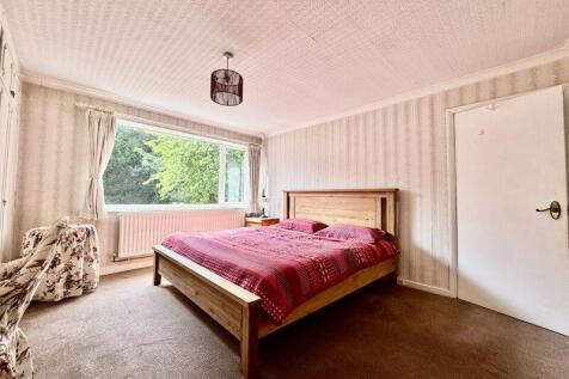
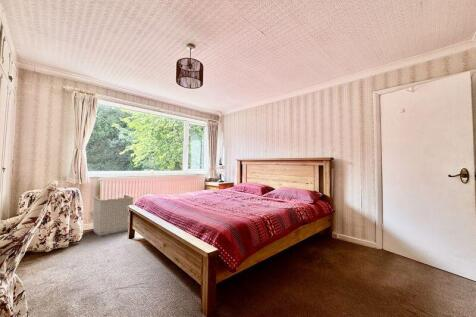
+ laundry basket [92,193,135,237]
